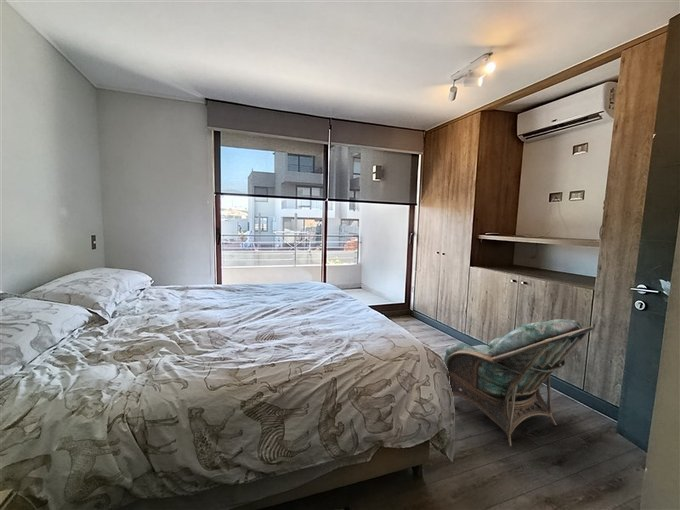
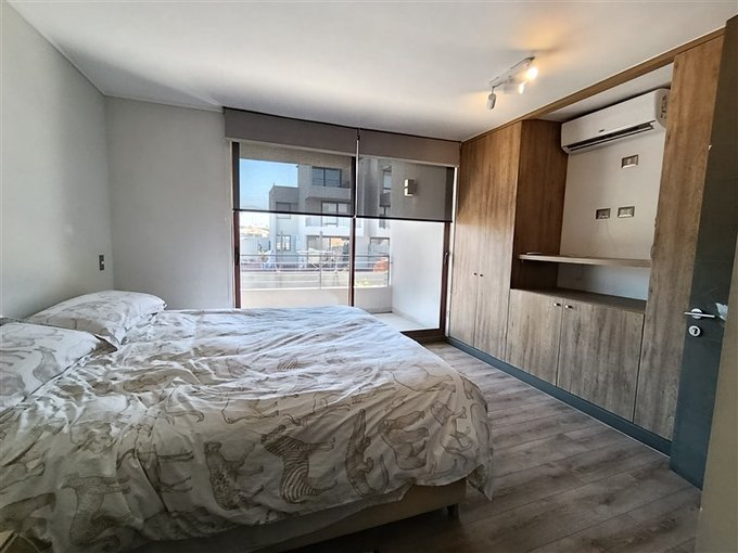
- armchair [443,318,594,447]
